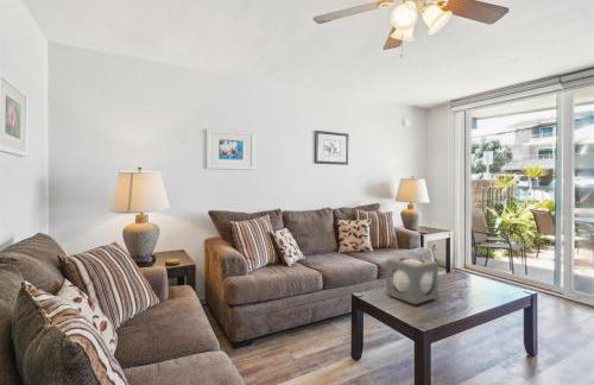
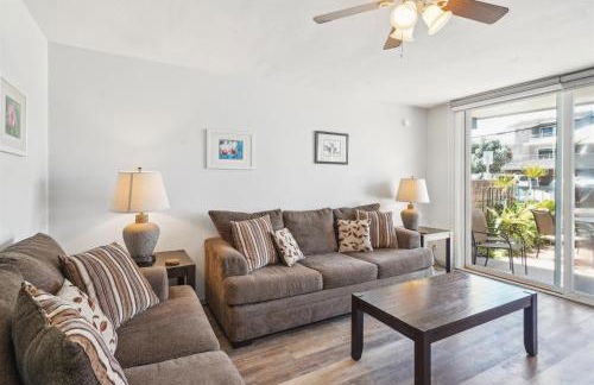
- speaker [385,255,440,305]
